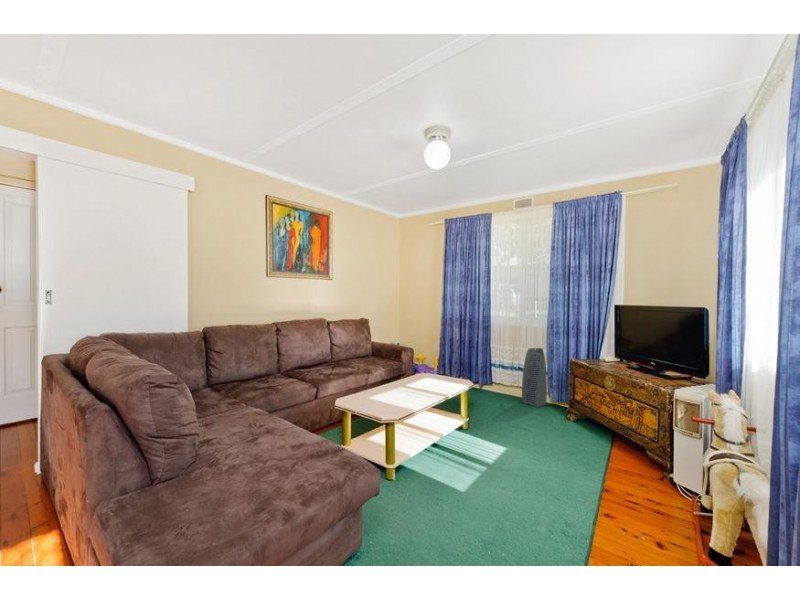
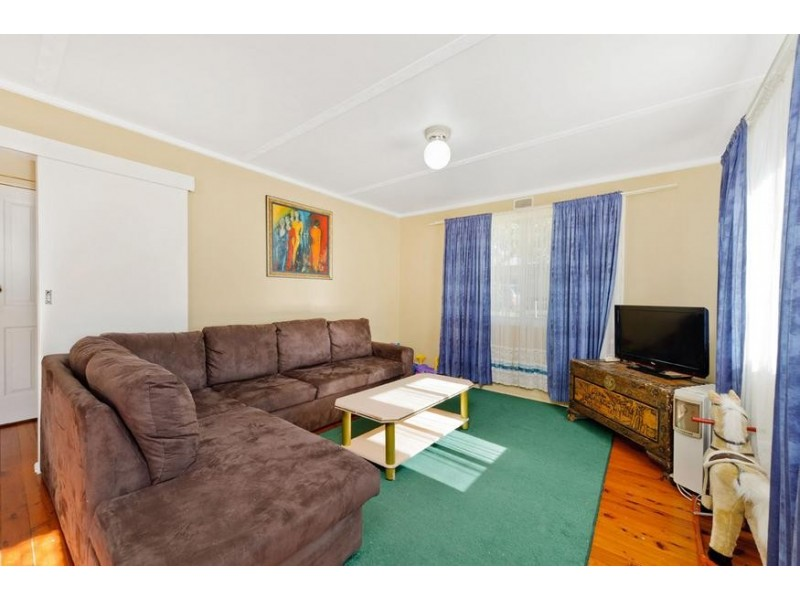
- air purifier [521,347,548,408]
